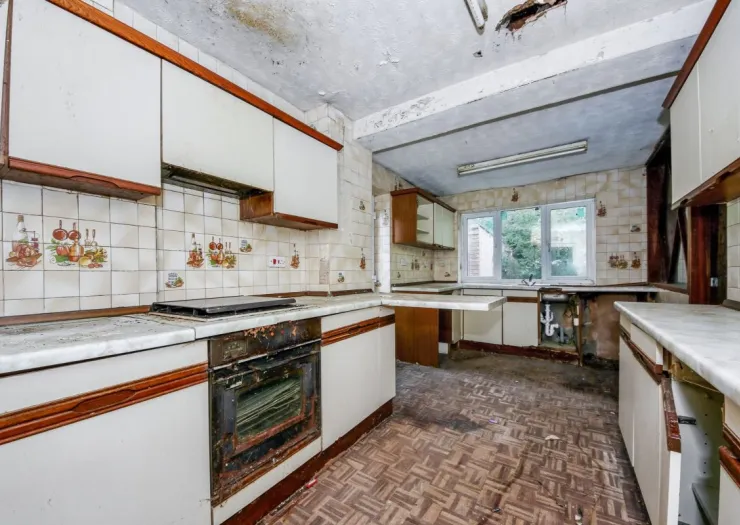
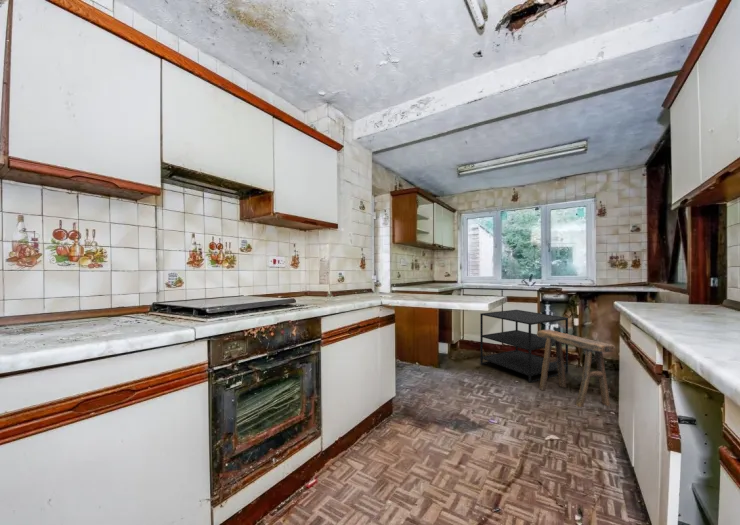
+ stool [536,329,615,408]
+ side table [479,309,569,384]
